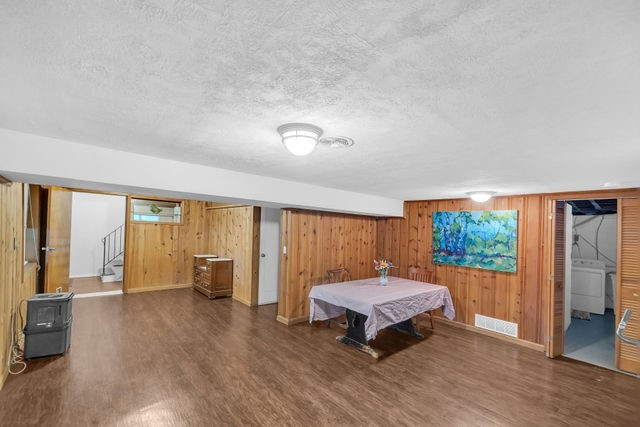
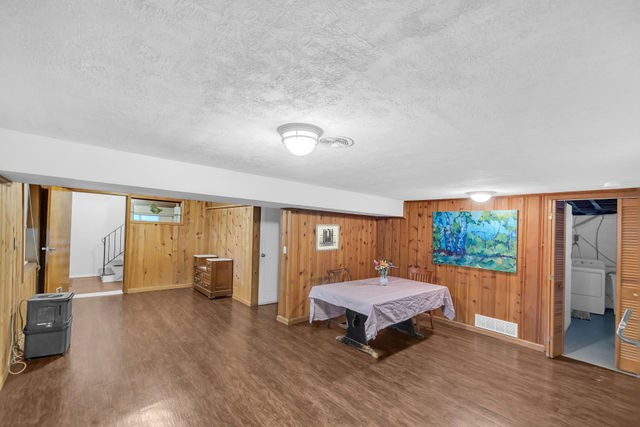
+ wall art [314,223,341,252]
